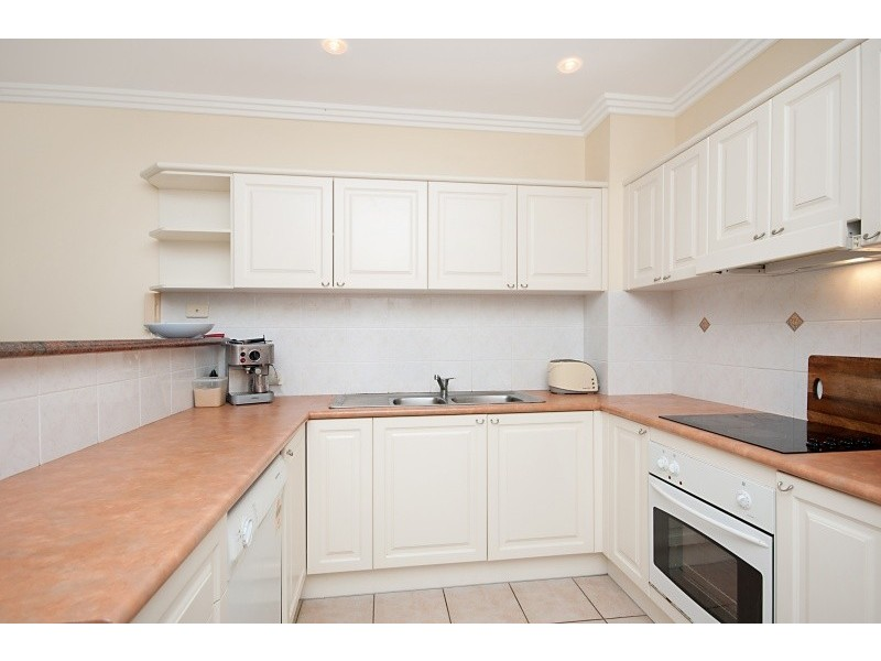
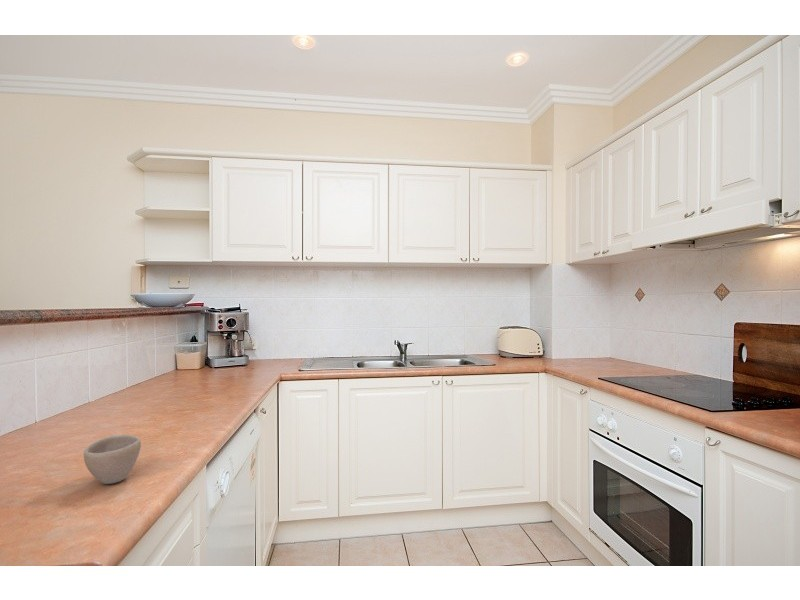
+ cup [83,434,142,485]
